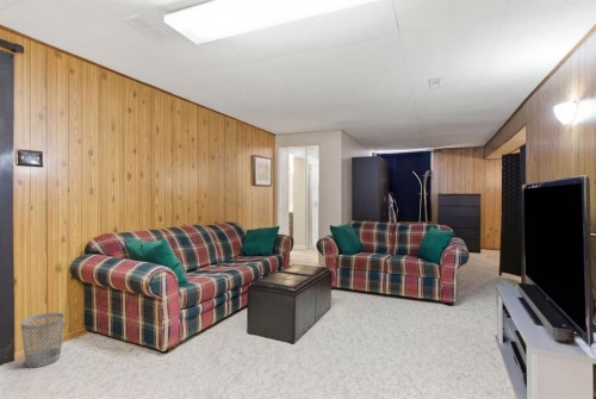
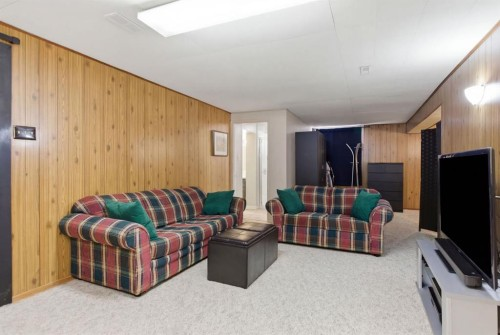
- wastebasket [20,312,66,368]
